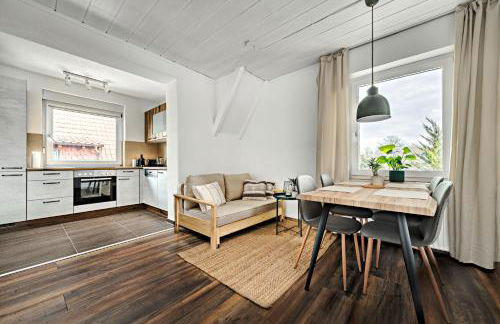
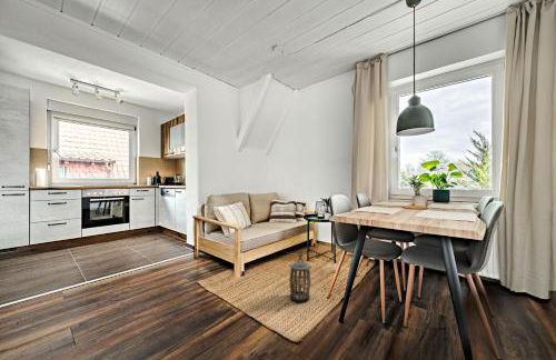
+ lantern [288,251,312,304]
